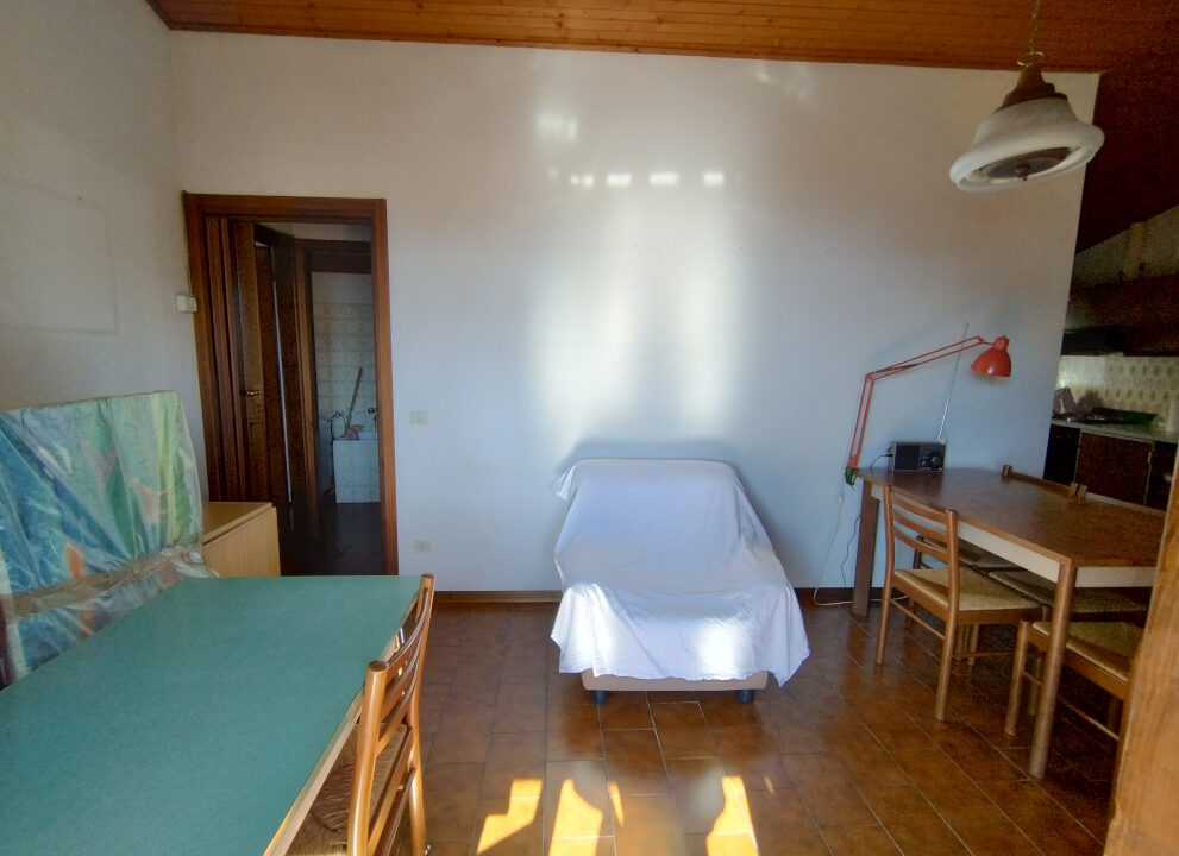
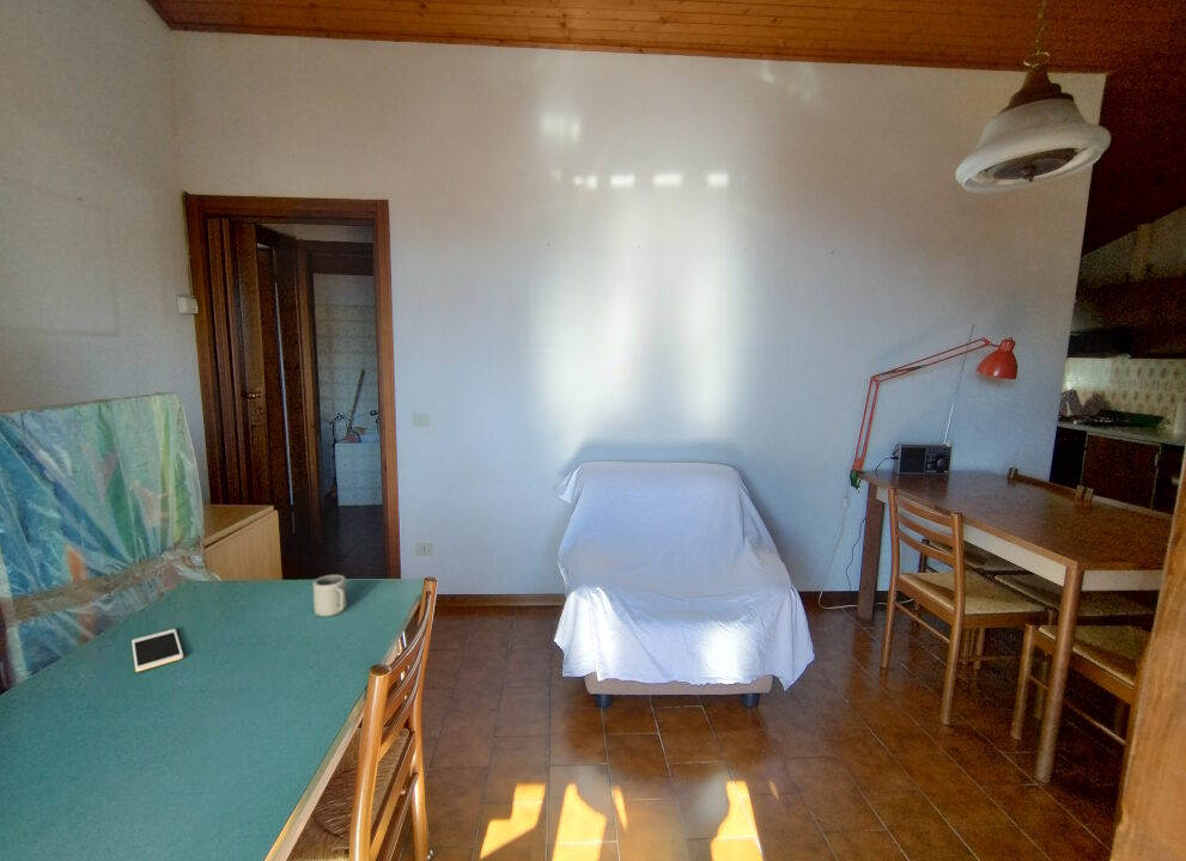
+ cell phone [130,628,184,673]
+ cup [312,573,348,617]
